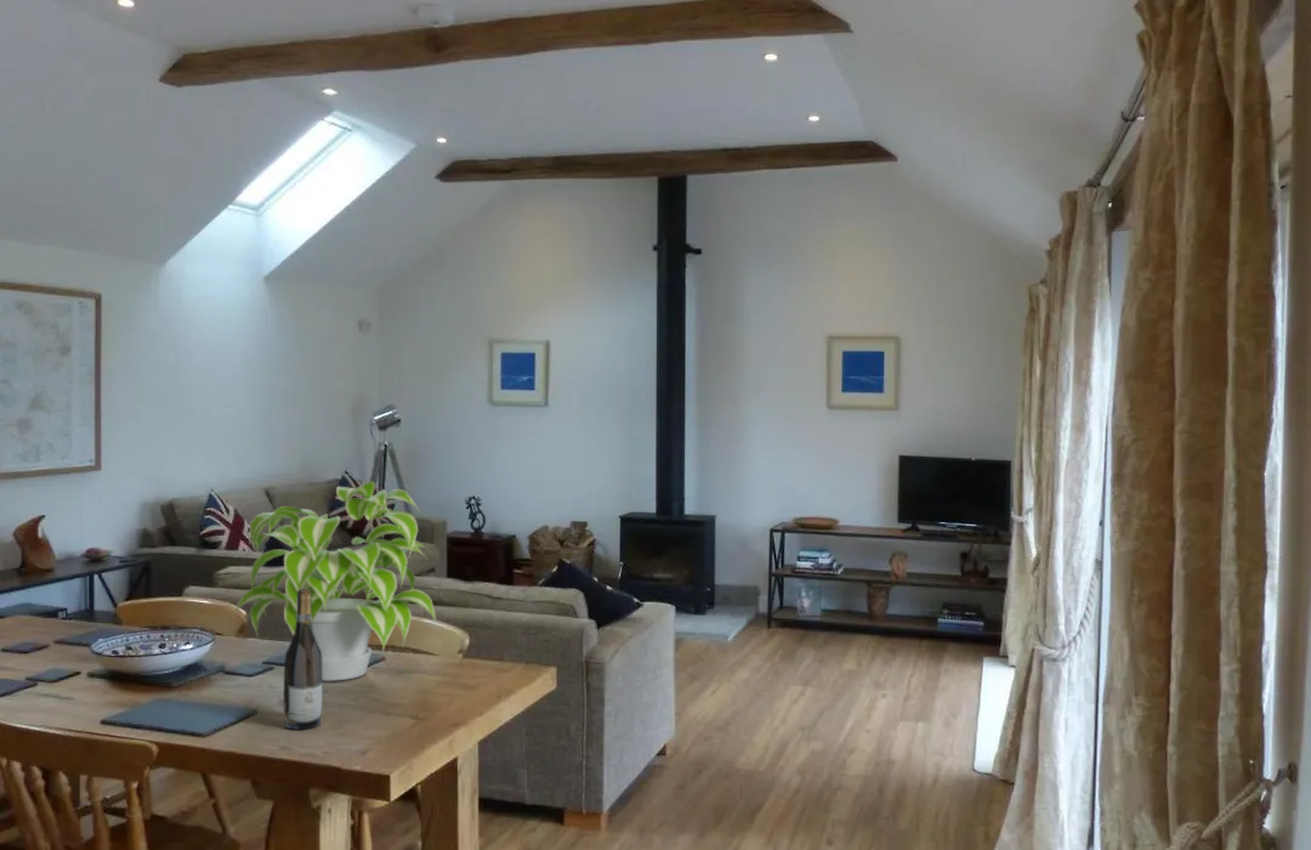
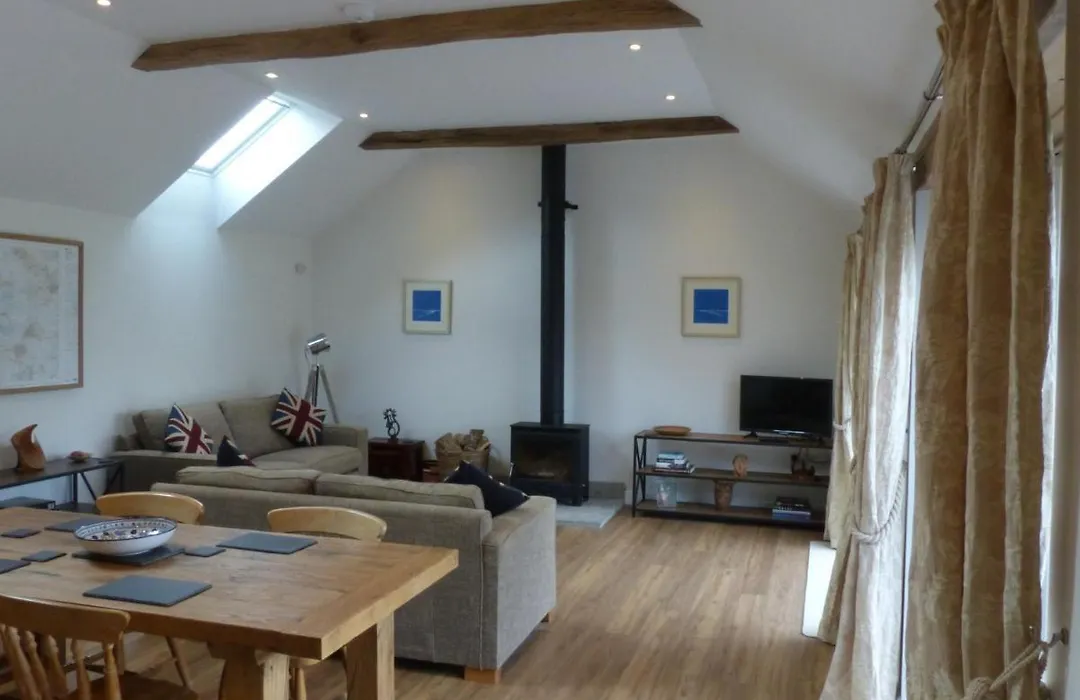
- wine bottle [282,588,324,730]
- plant [231,480,437,682]
